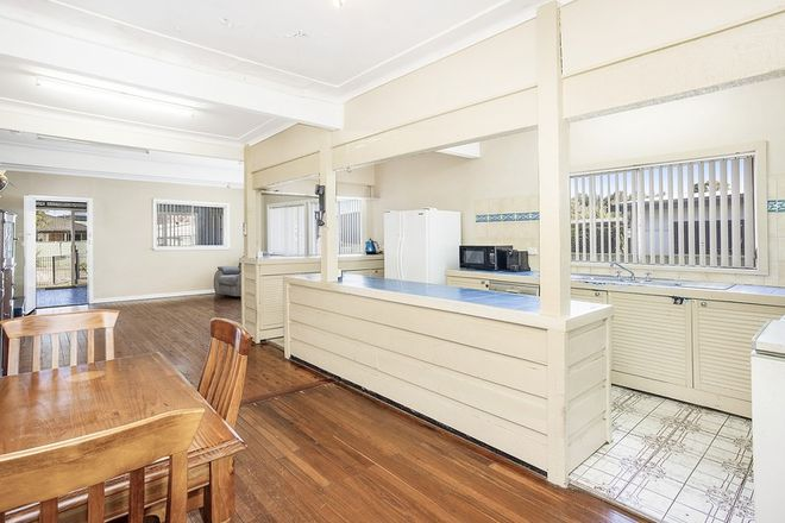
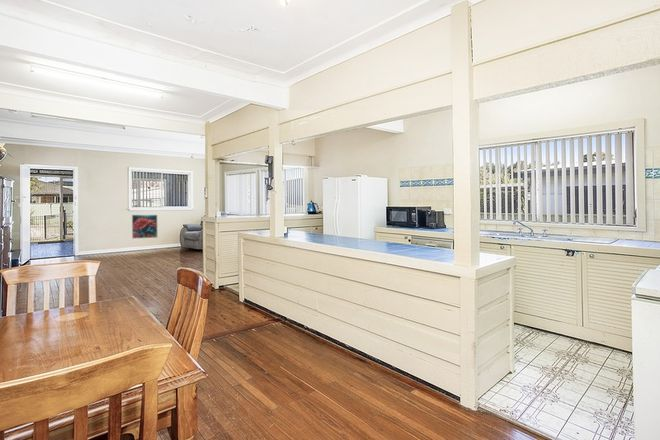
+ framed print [131,214,158,240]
